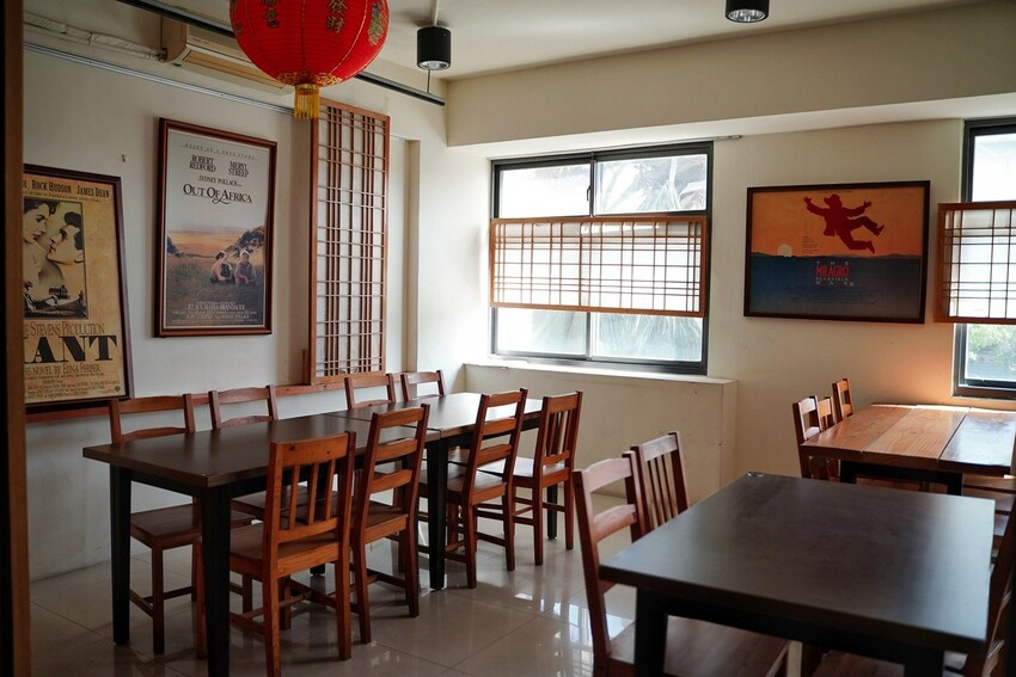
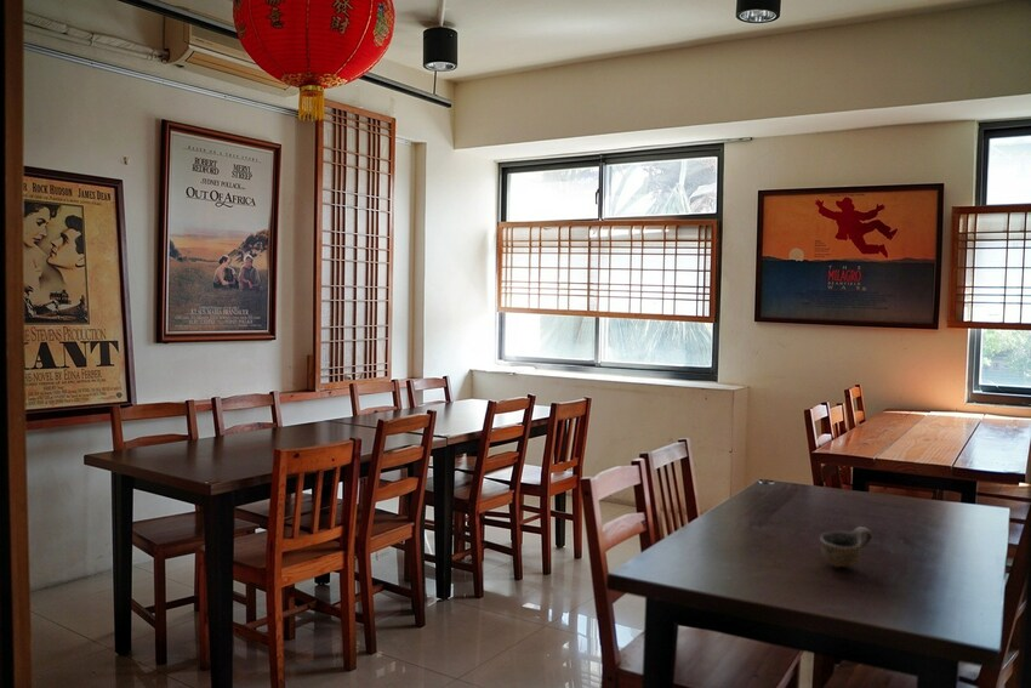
+ cup [819,525,873,568]
